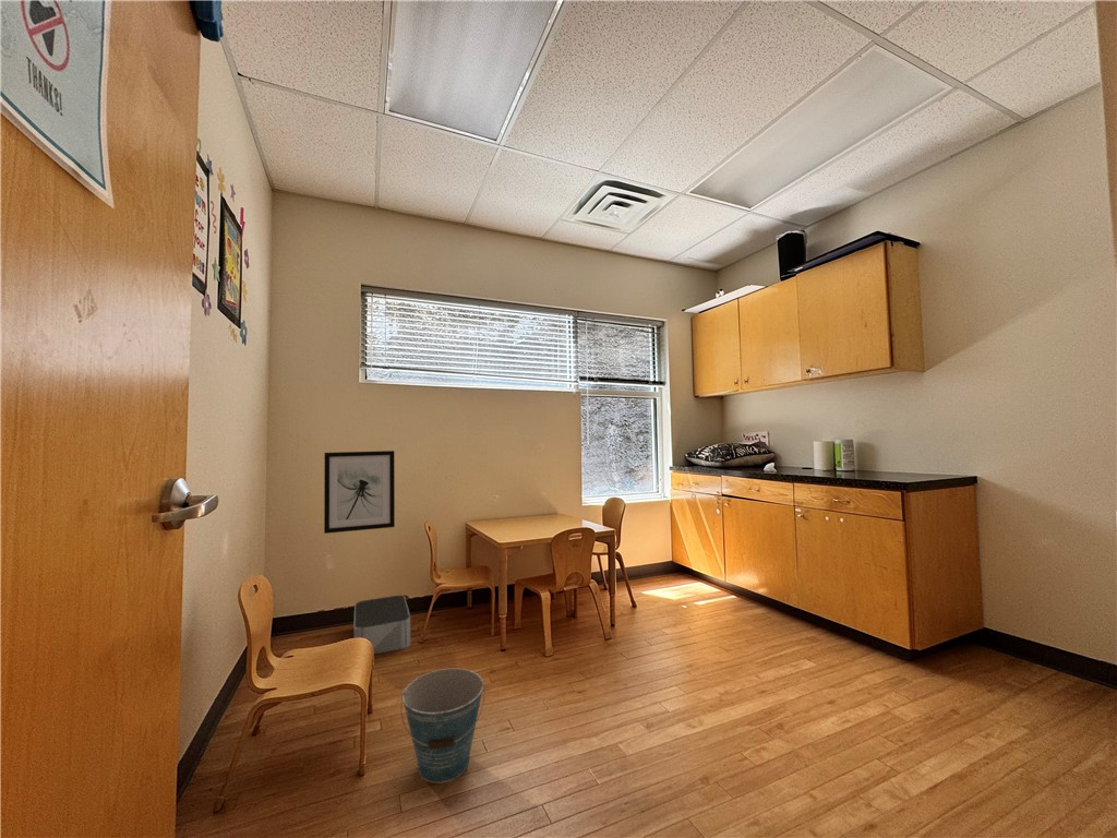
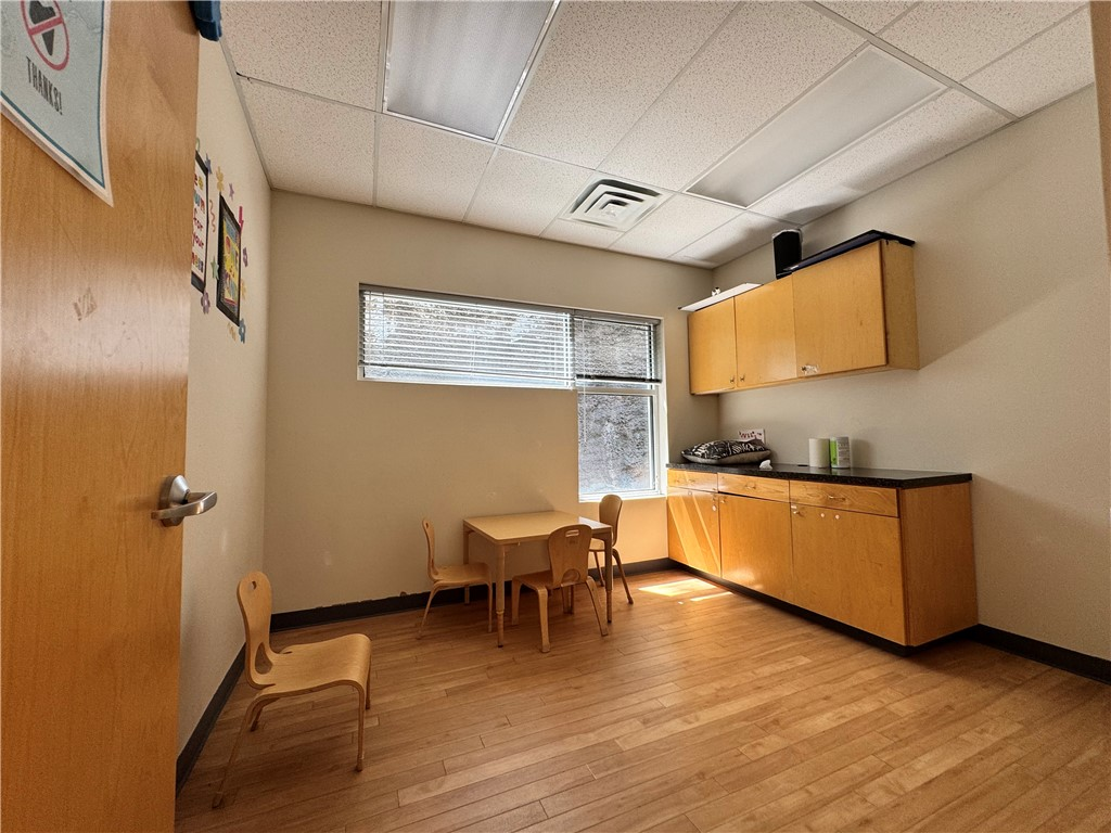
- wall art [323,450,396,535]
- bucket [399,668,485,785]
- storage bin [352,595,411,655]
